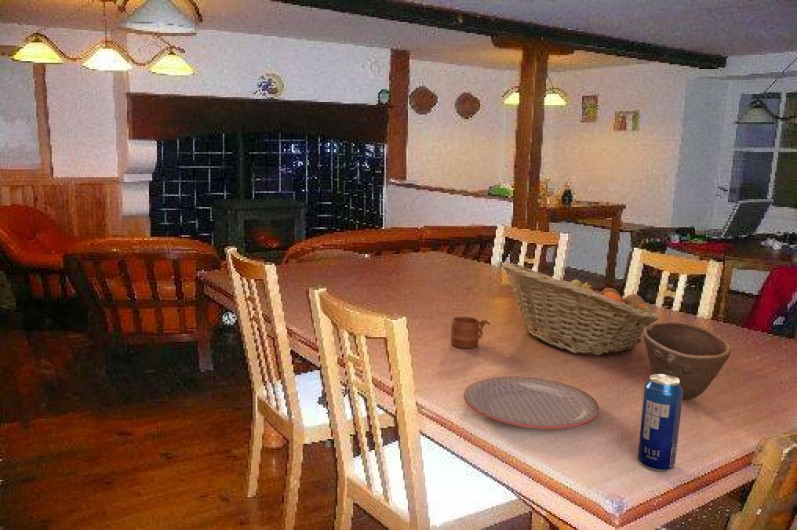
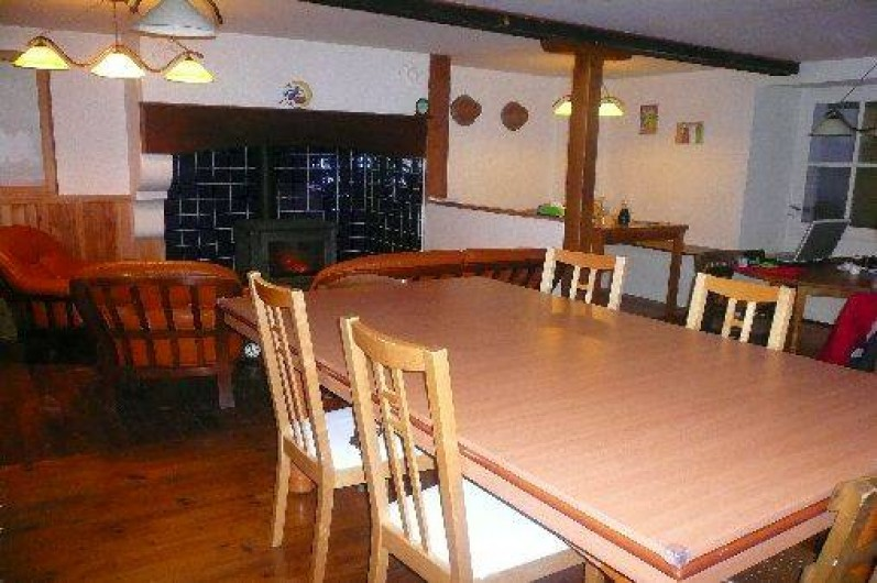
- bowl [642,320,732,400]
- plate [463,376,600,430]
- mug [450,316,491,349]
- beverage can [637,374,683,472]
- fruit basket [500,261,659,356]
